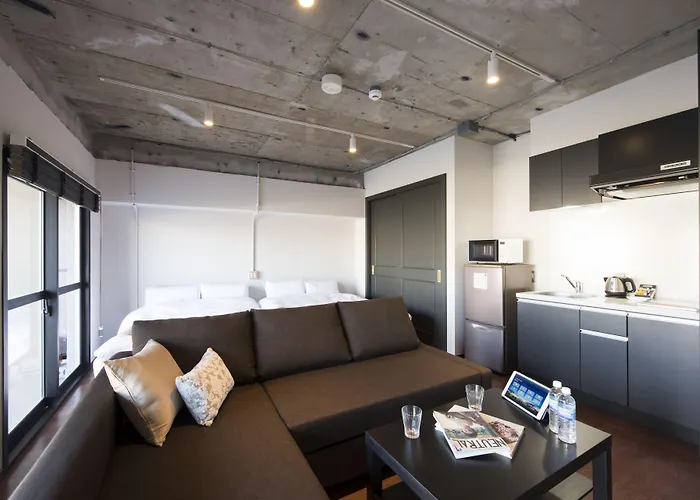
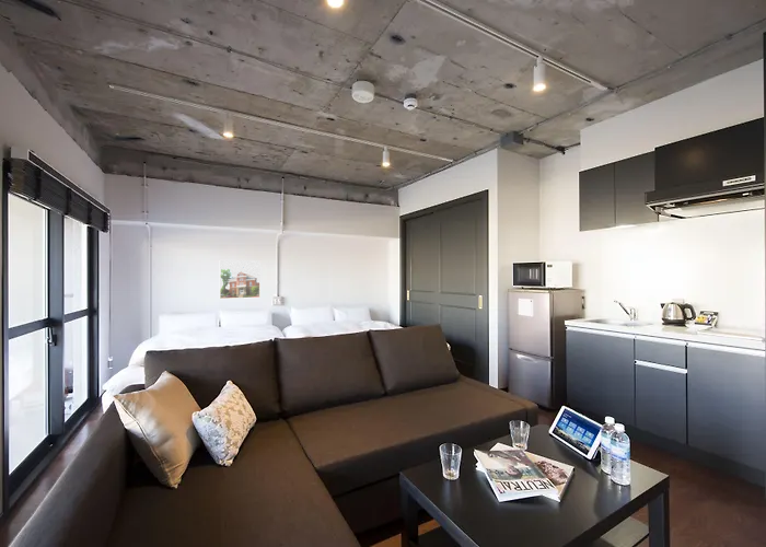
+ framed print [219,259,262,300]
